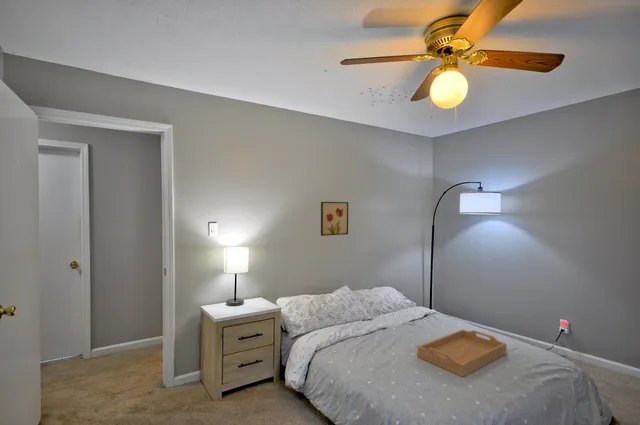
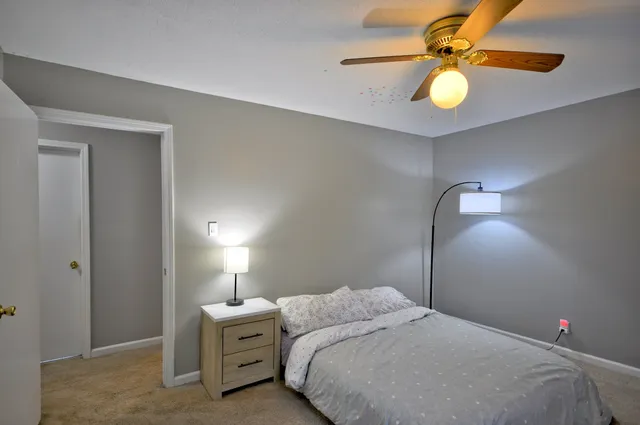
- serving tray [417,328,508,378]
- wall art [320,201,349,237]
